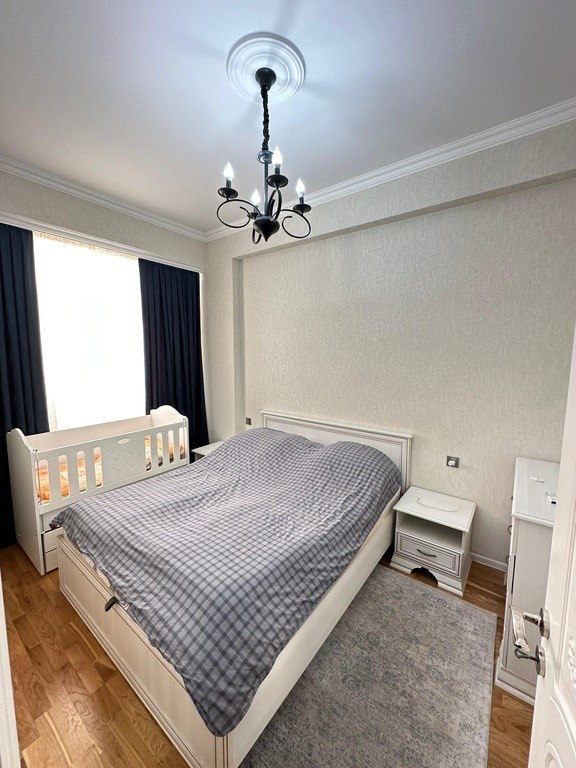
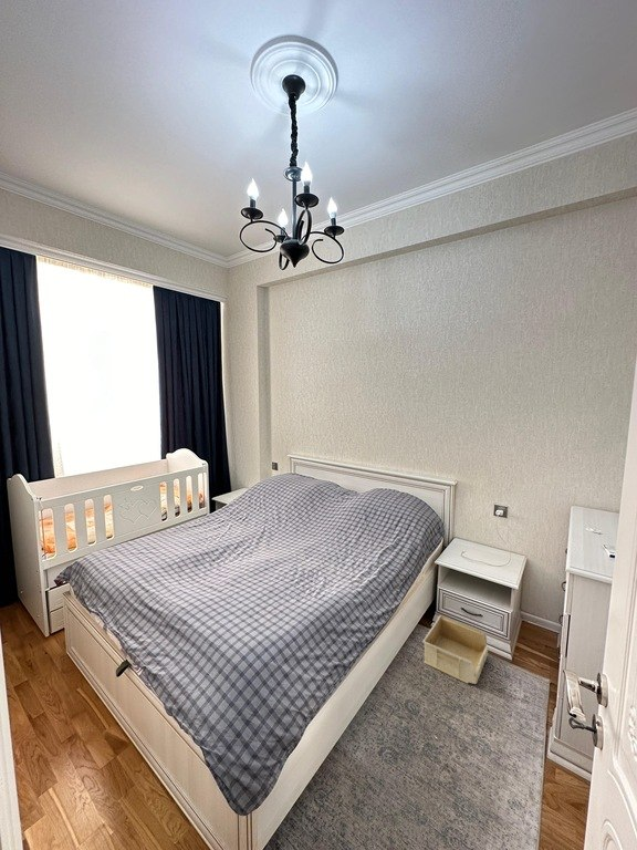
+ storage bin [421,614,489,685]
